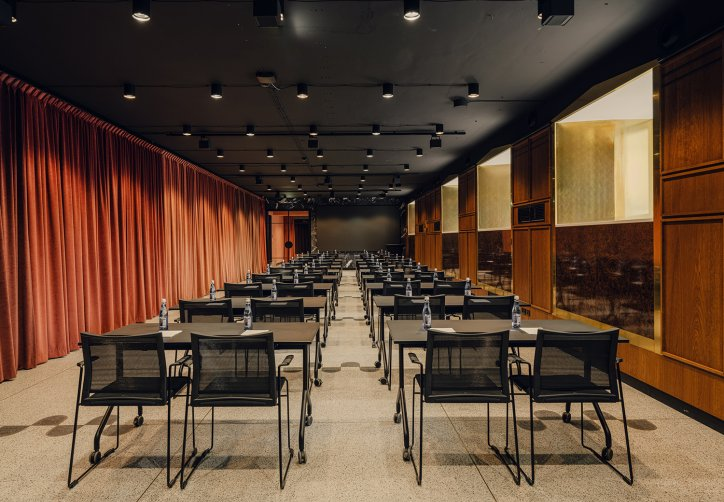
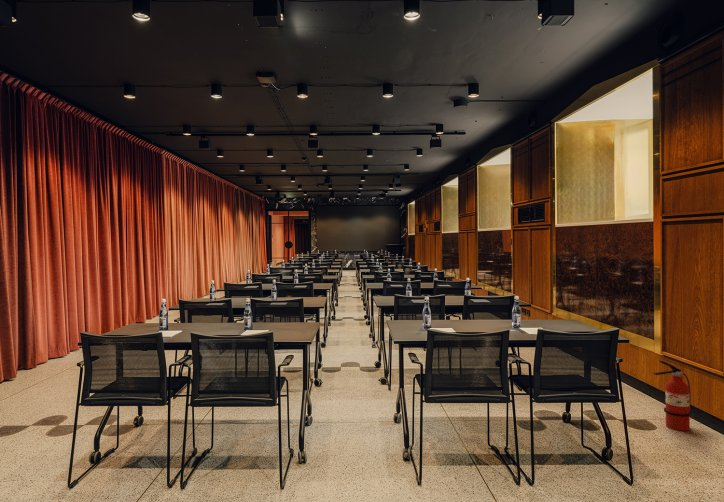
+ fire extinguisher [652,359,692,432]
